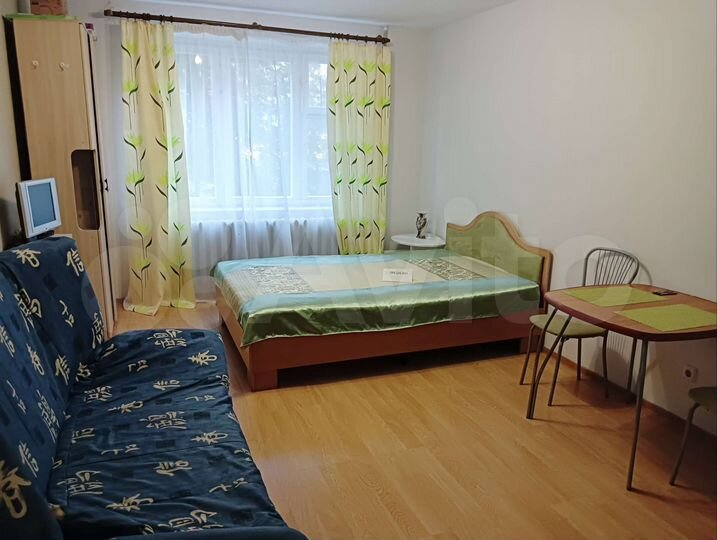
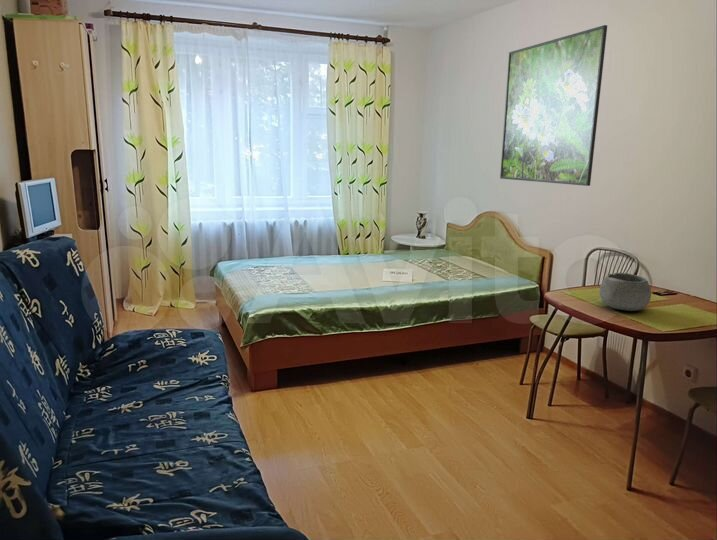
+ bowl [598,272,652,312]
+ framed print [499,24,608,187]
